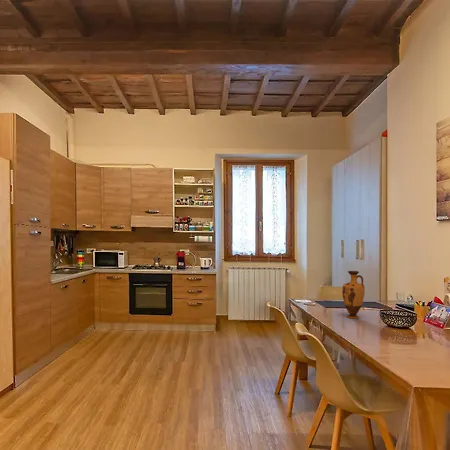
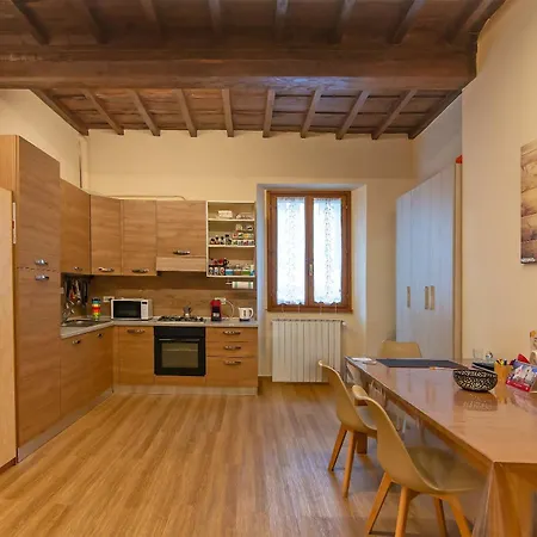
- vase [341,270,366,319]
